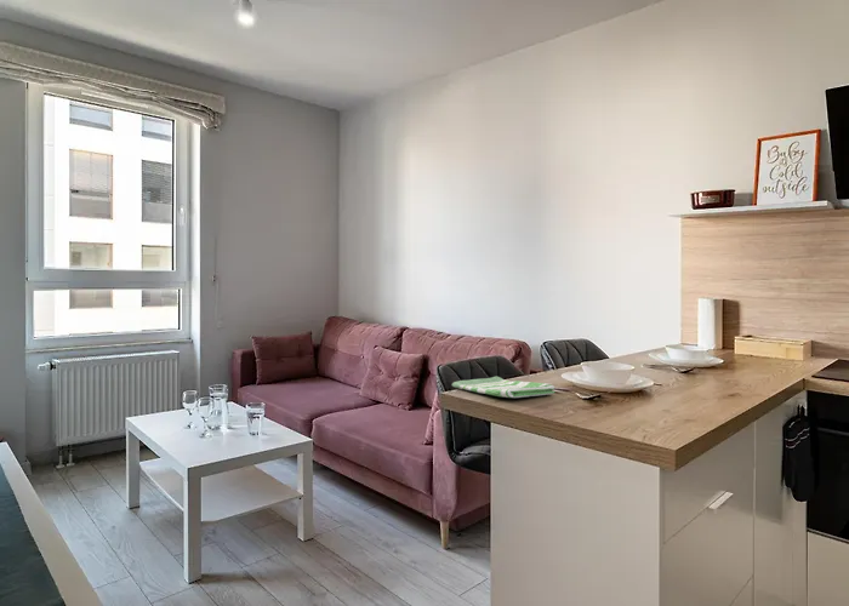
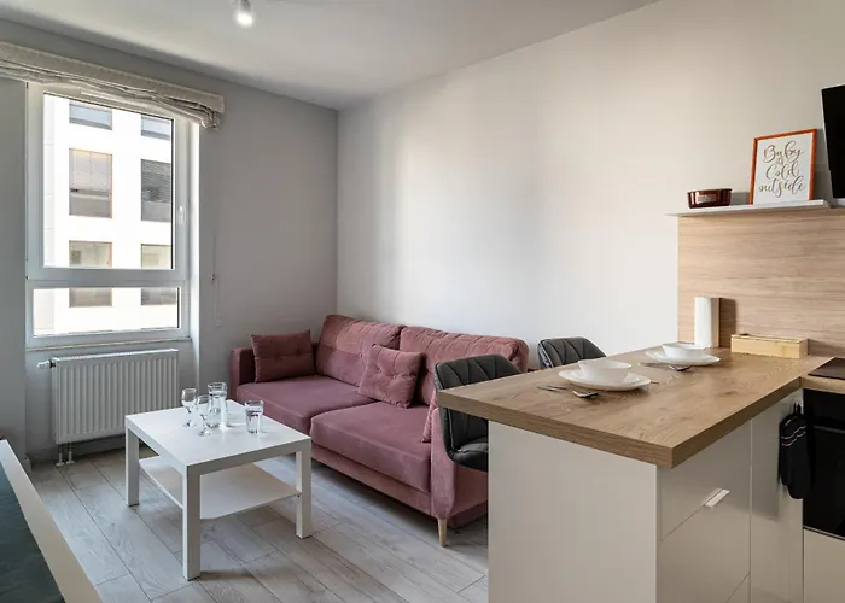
- dish towel [451,376,555,399]
